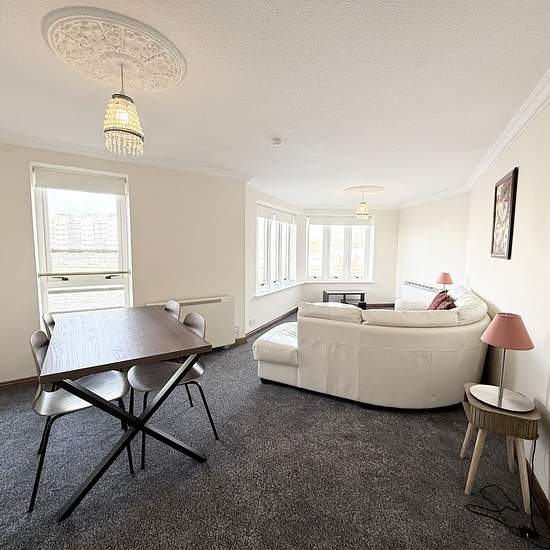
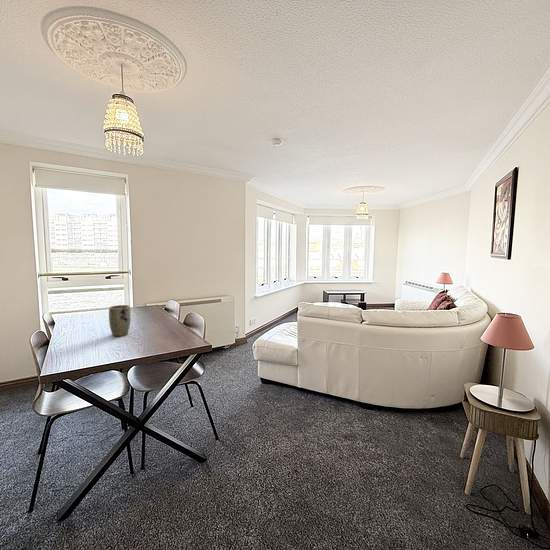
+ plant pot [108,304,132,337]
